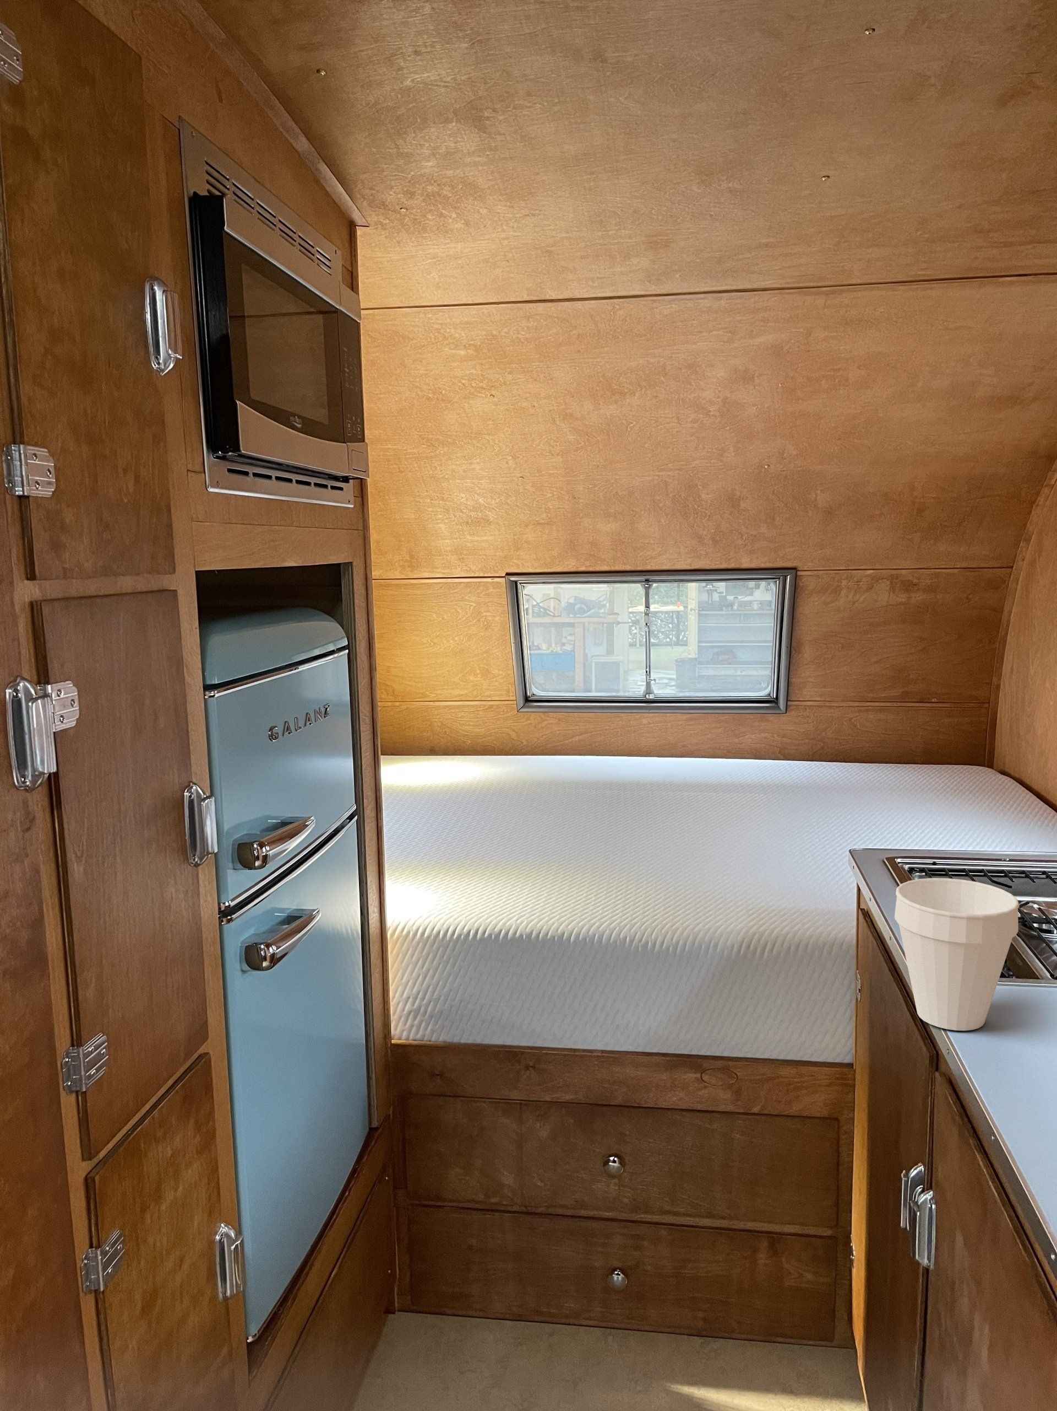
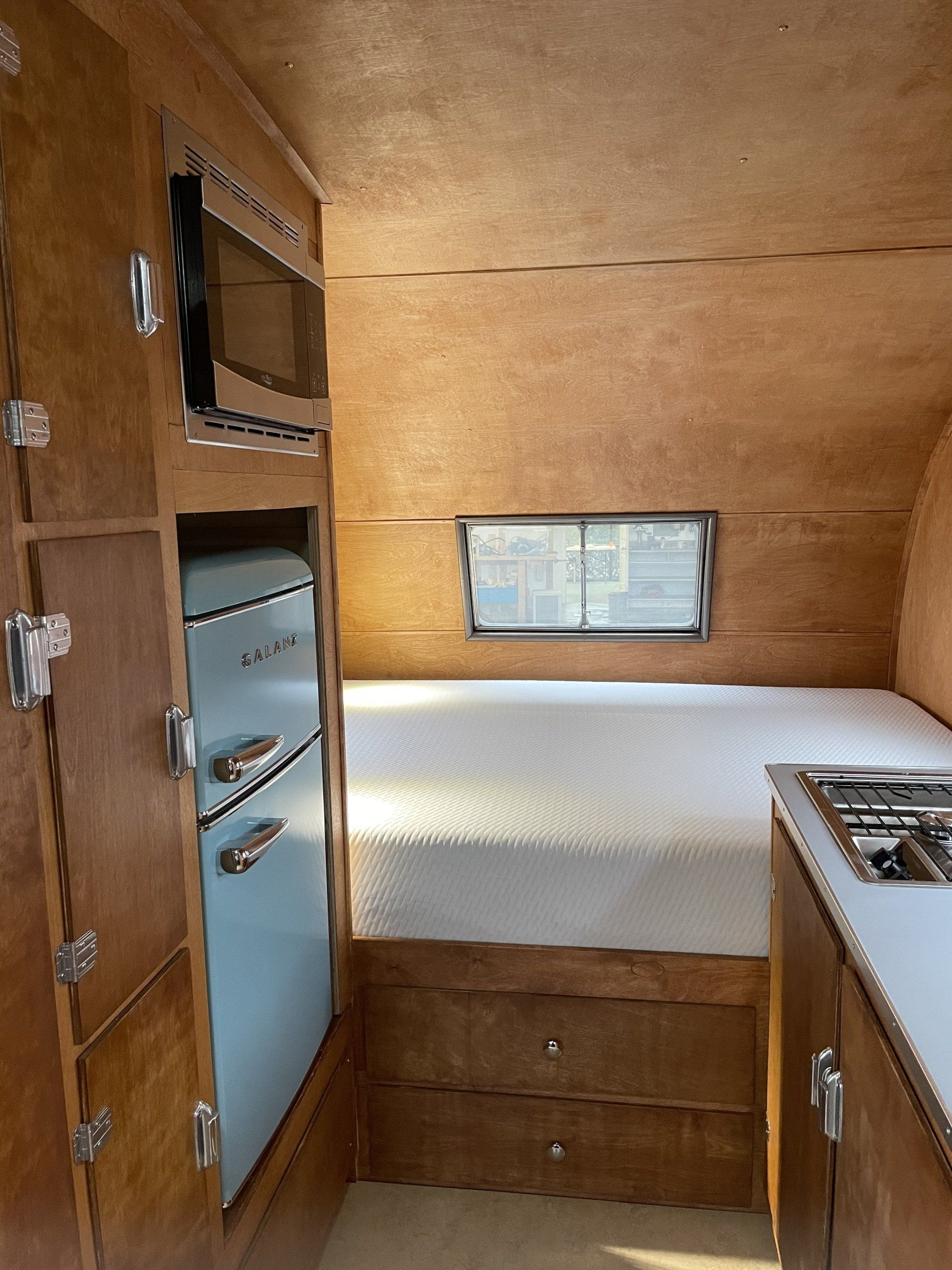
- cup [894,878,1019,1031]
